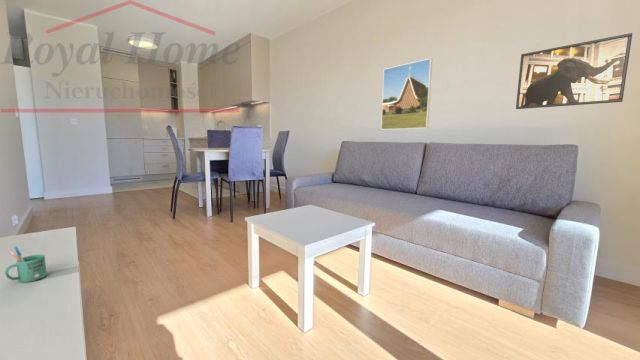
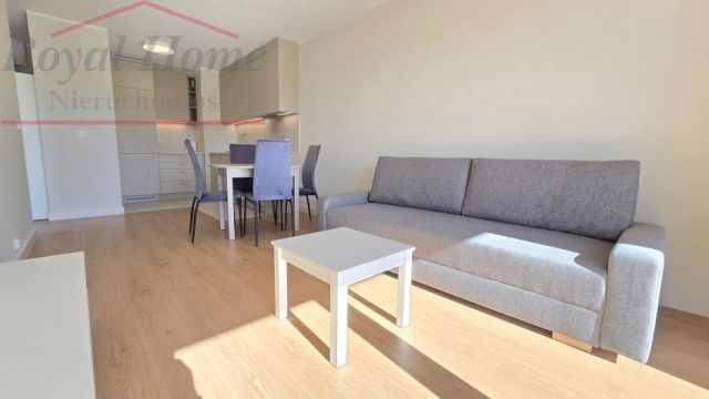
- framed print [380,57,433,131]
- mug [4,245,48,283]
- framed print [515,32,633,110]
